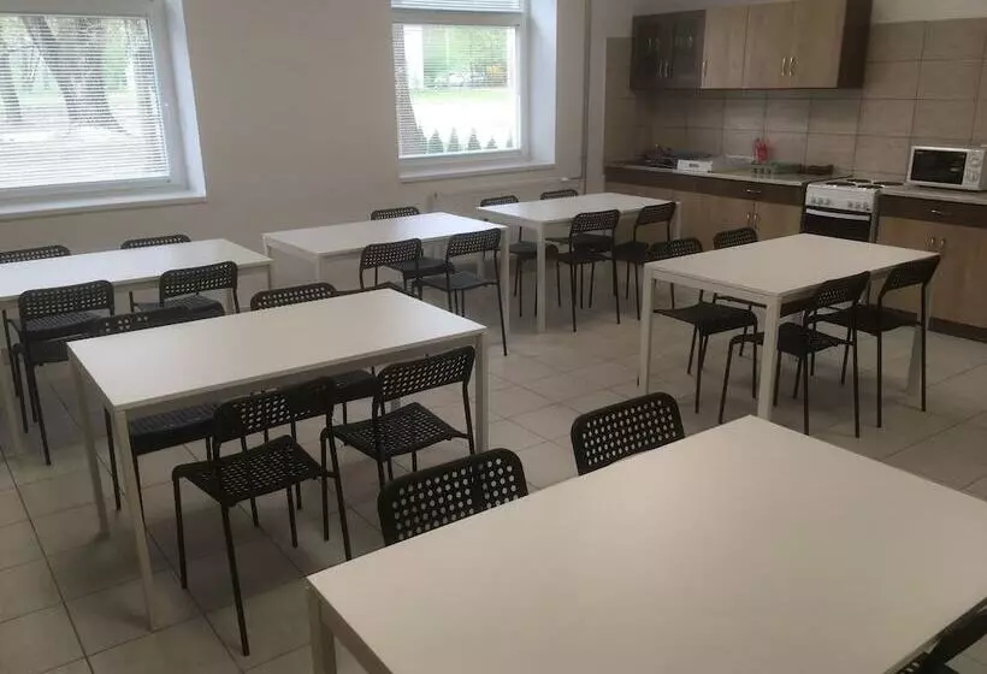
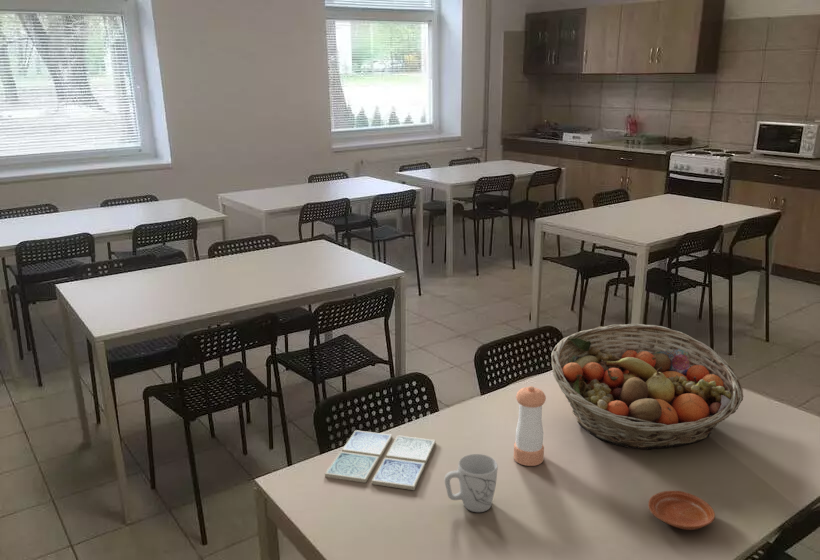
+ drink coaster [324,429,436,491]
+ pepper shaker [513,385,547,467]
+ mug [444,453,499,513]
+ fruit basket [550,323,744,451]
+ plate [647,490,716,531]
